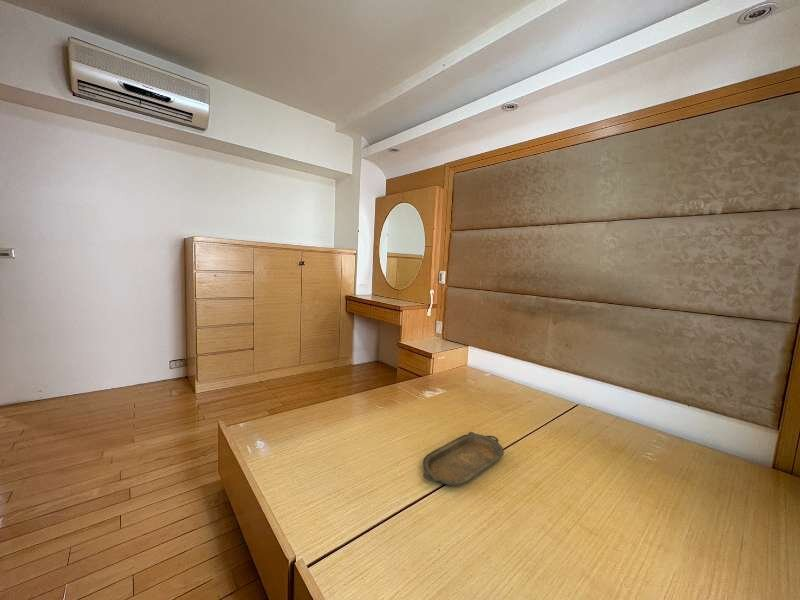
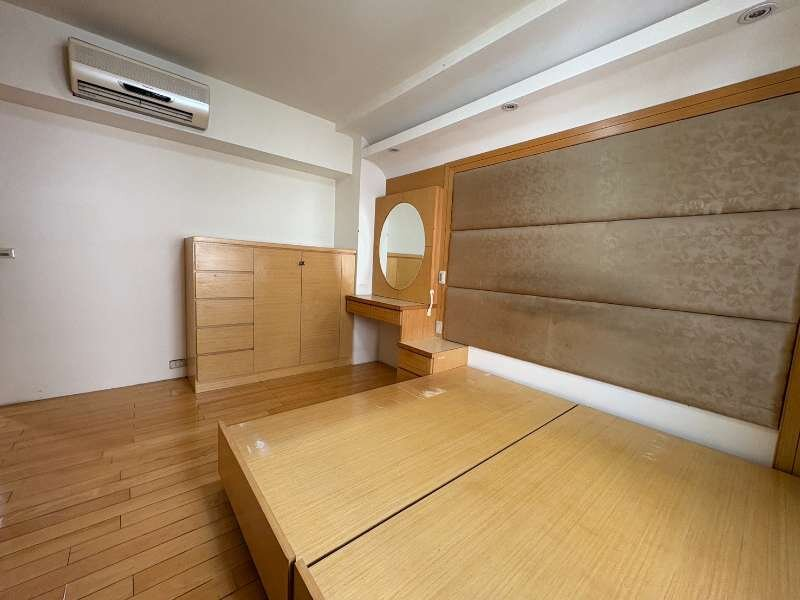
- serving tray [422,431,505,486]
